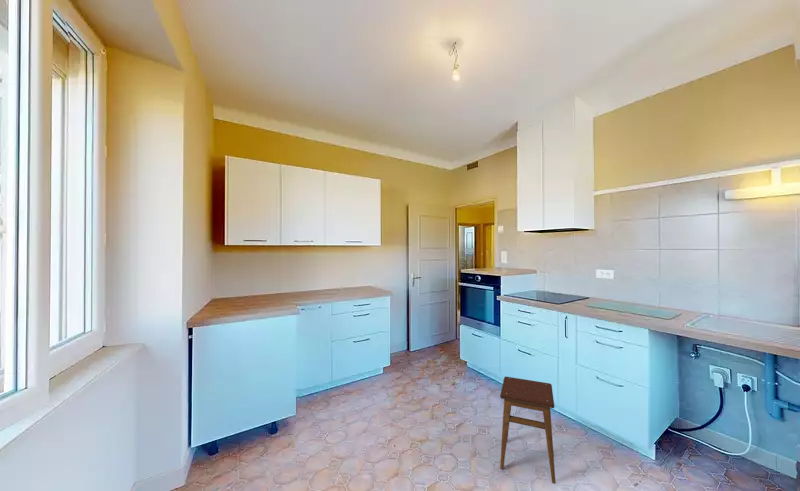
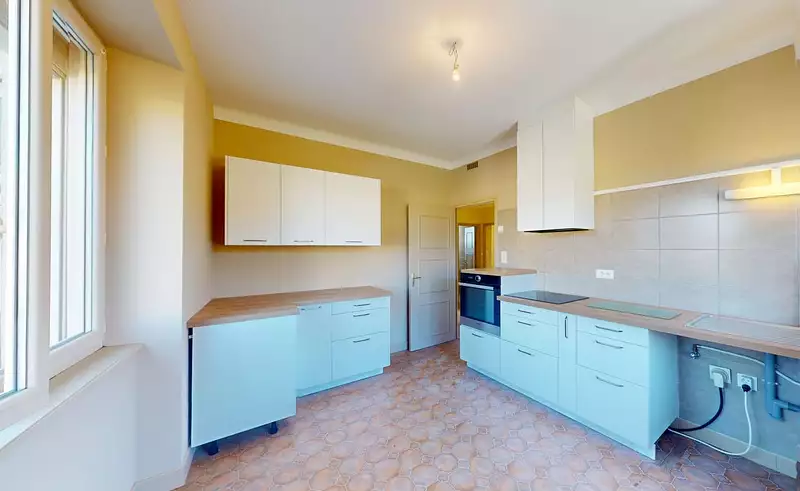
- stool [499,376,557,485]
